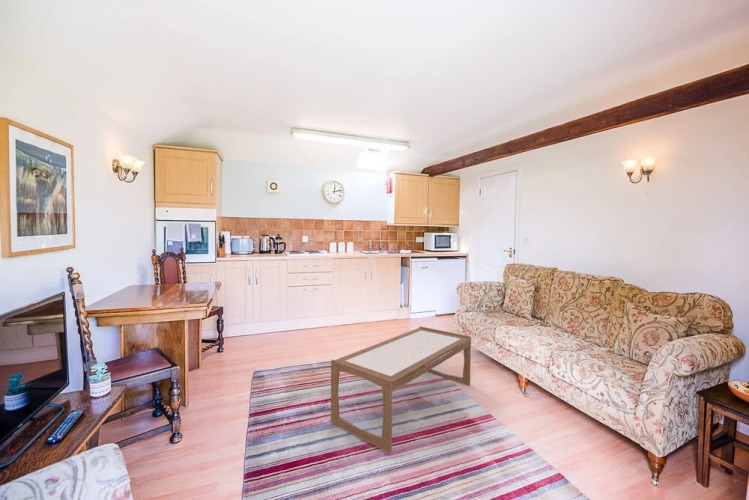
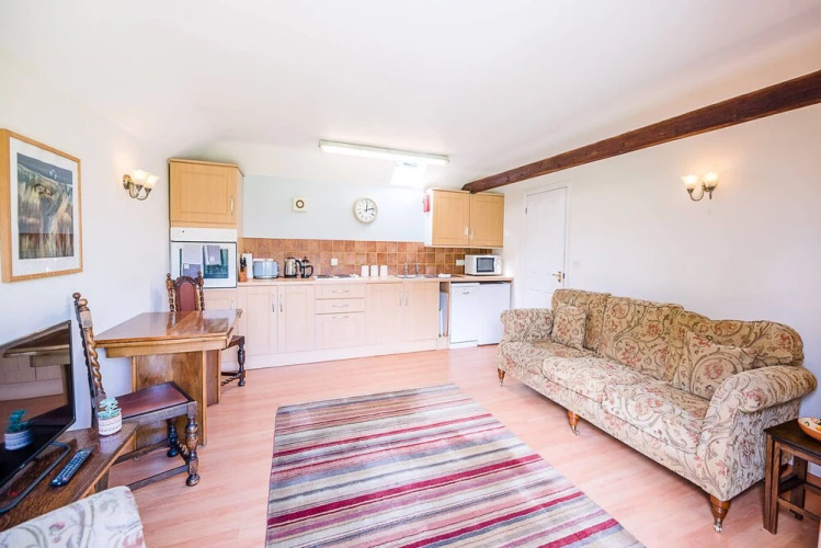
- coffee table [330,325,472,454]
